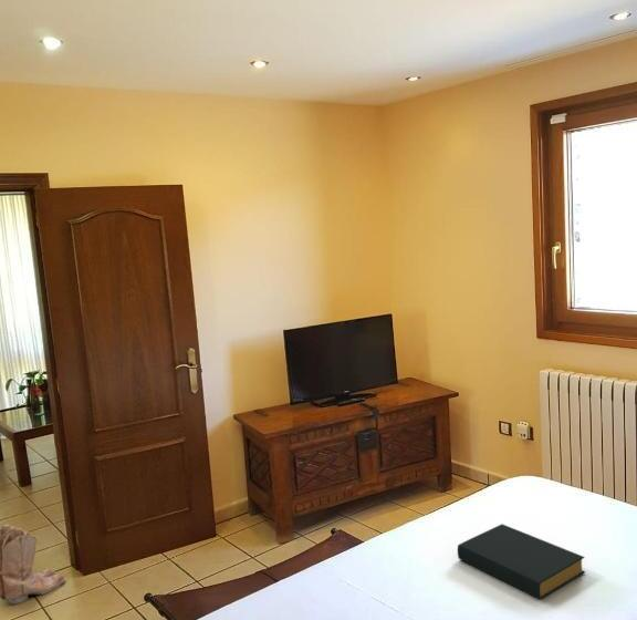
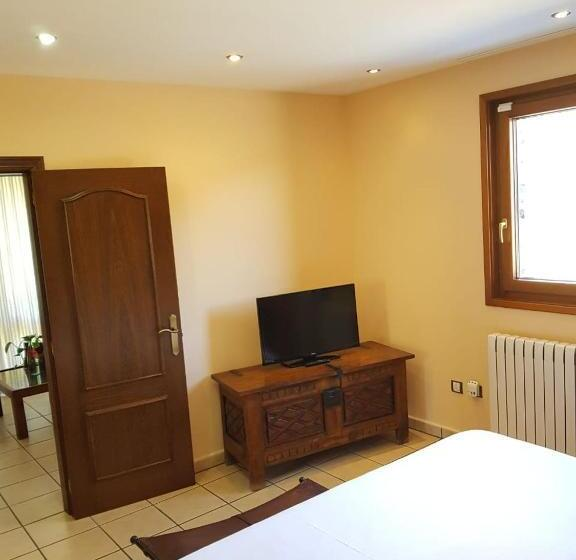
- hardback book [457,523,586,600]
- boots [0,524,66,606]
